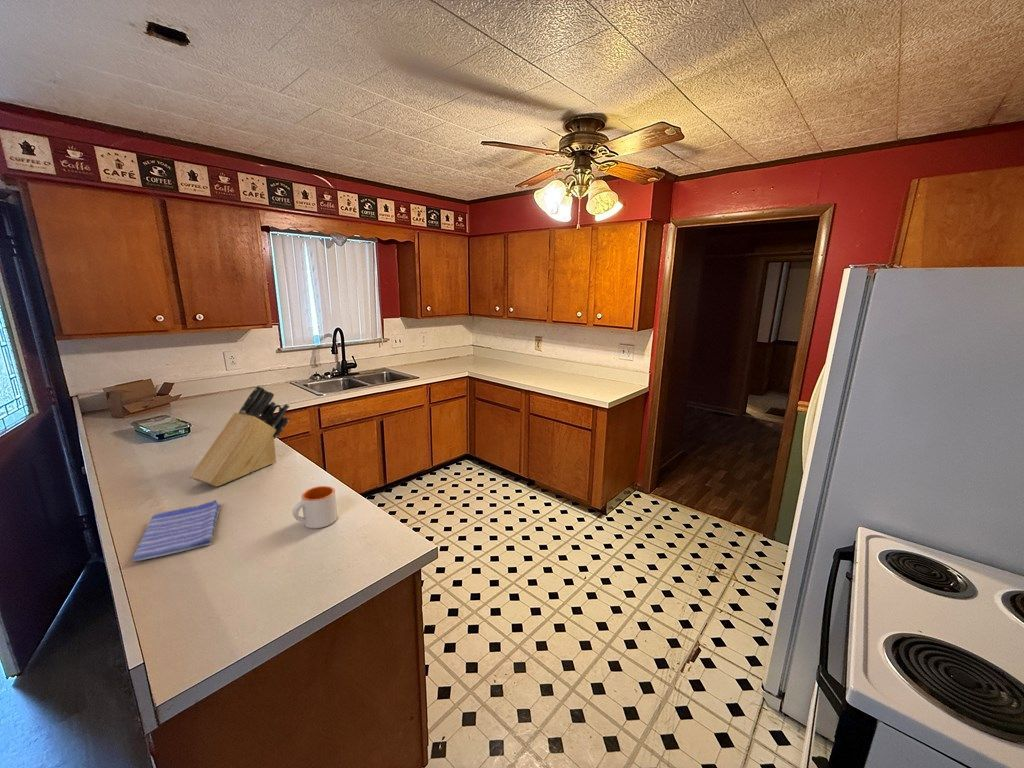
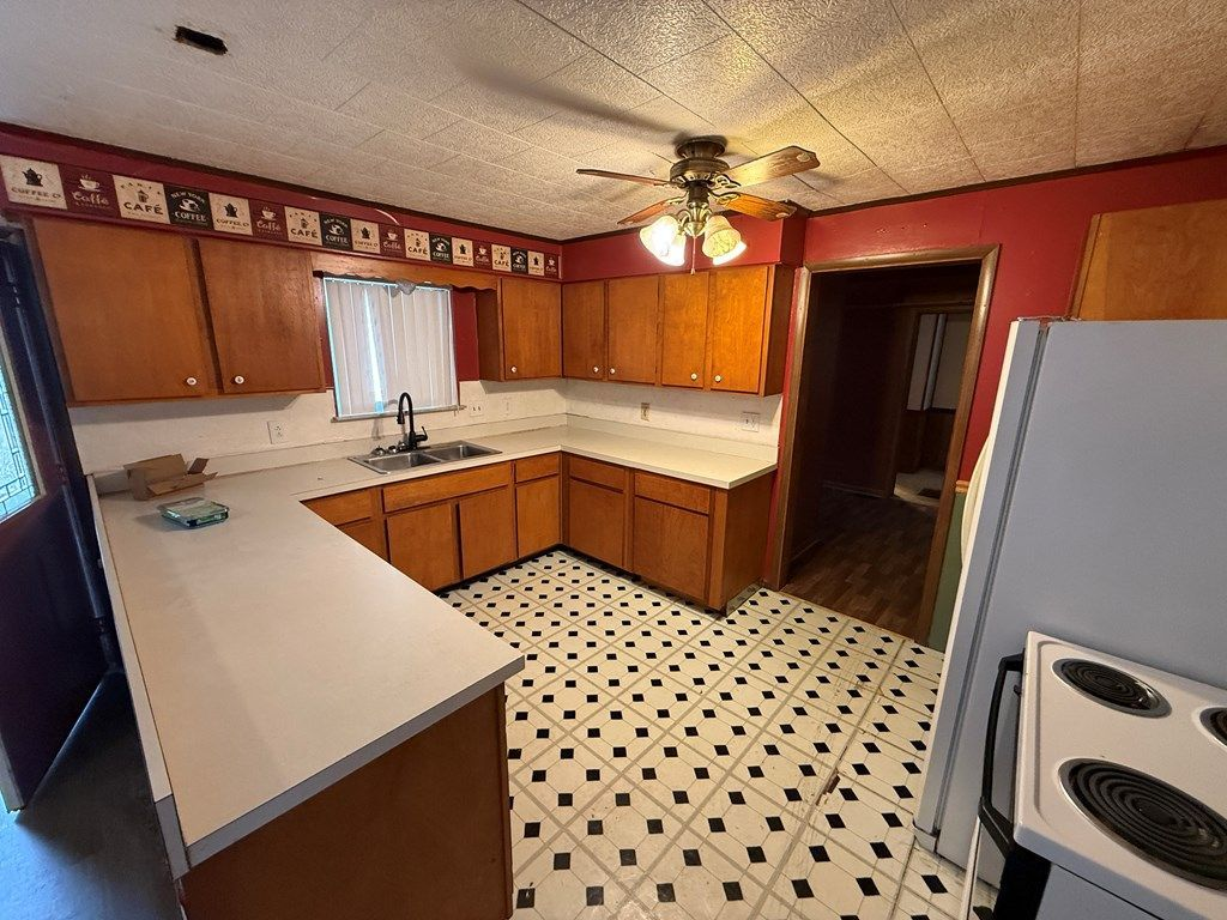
- mug [291,485,338,529]
- dish towel [130,500,221,562]
- knife block [189,384,291,487]
